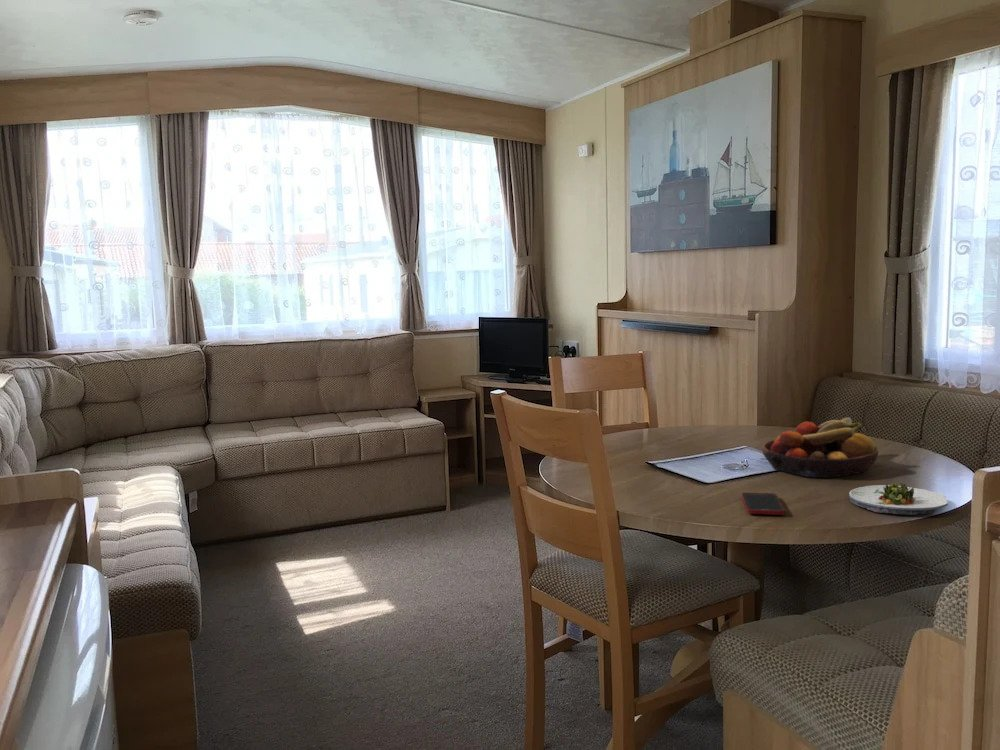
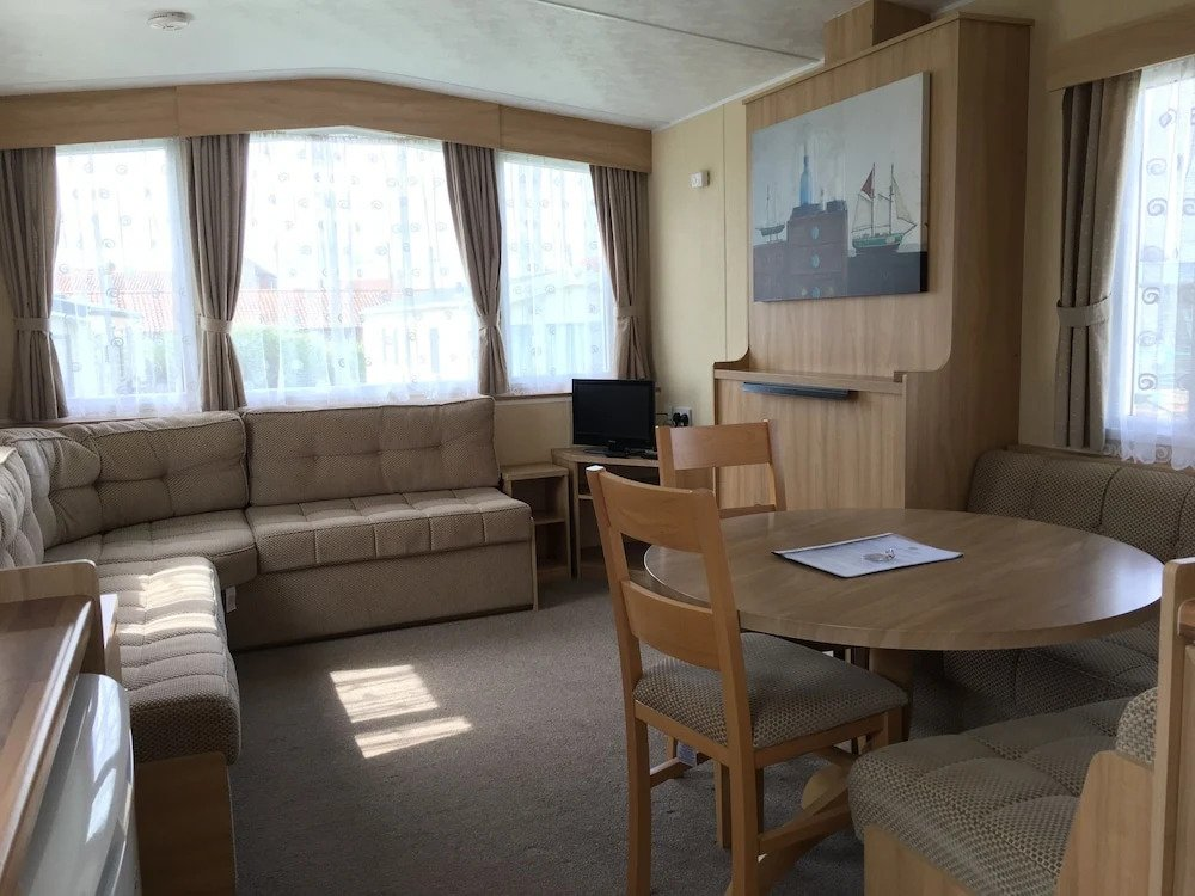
- salad plate [848,481,949,516]
- fruit bowl [761,416,879,478]
- cell phone [741,492,786,516]
